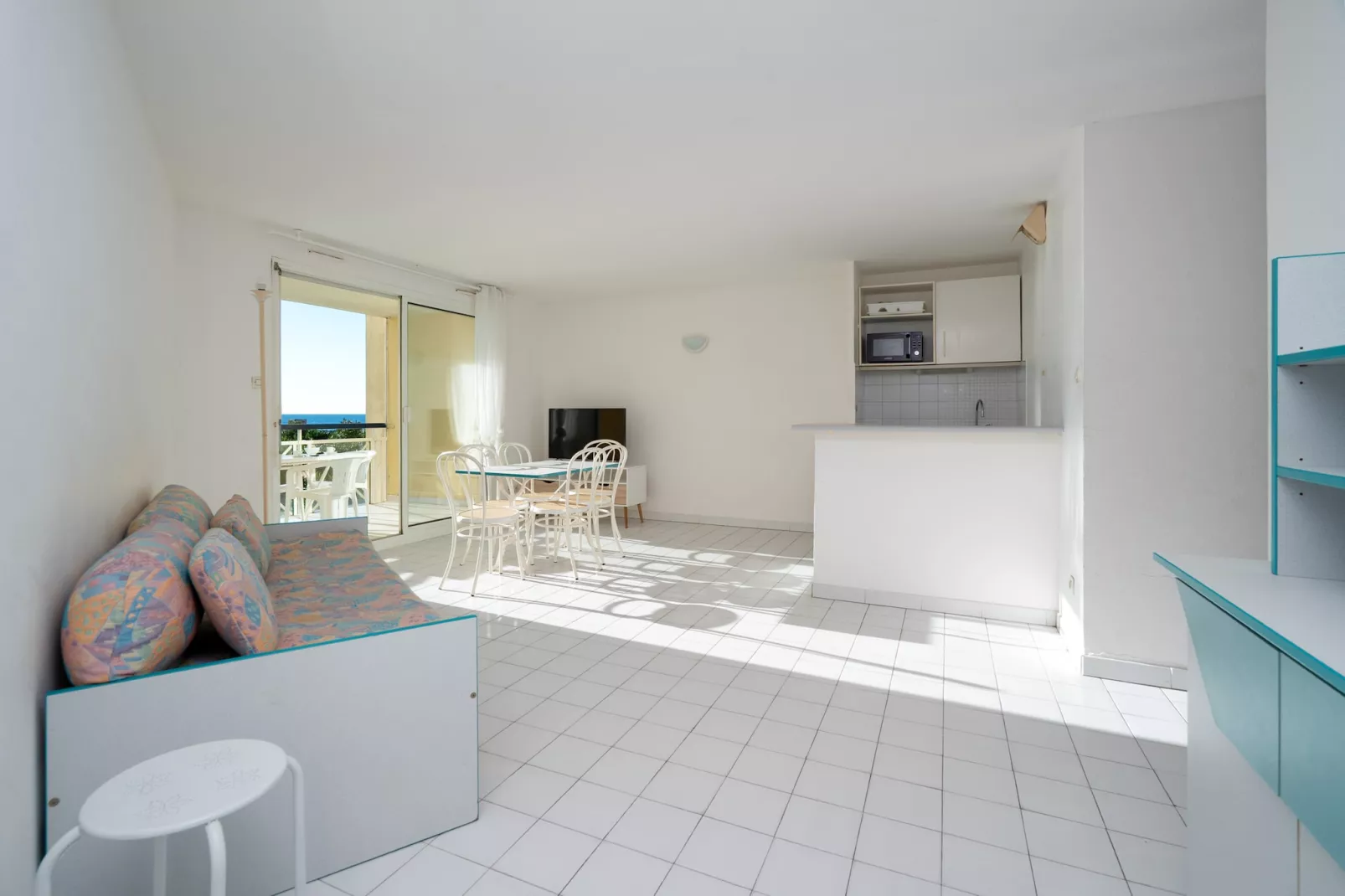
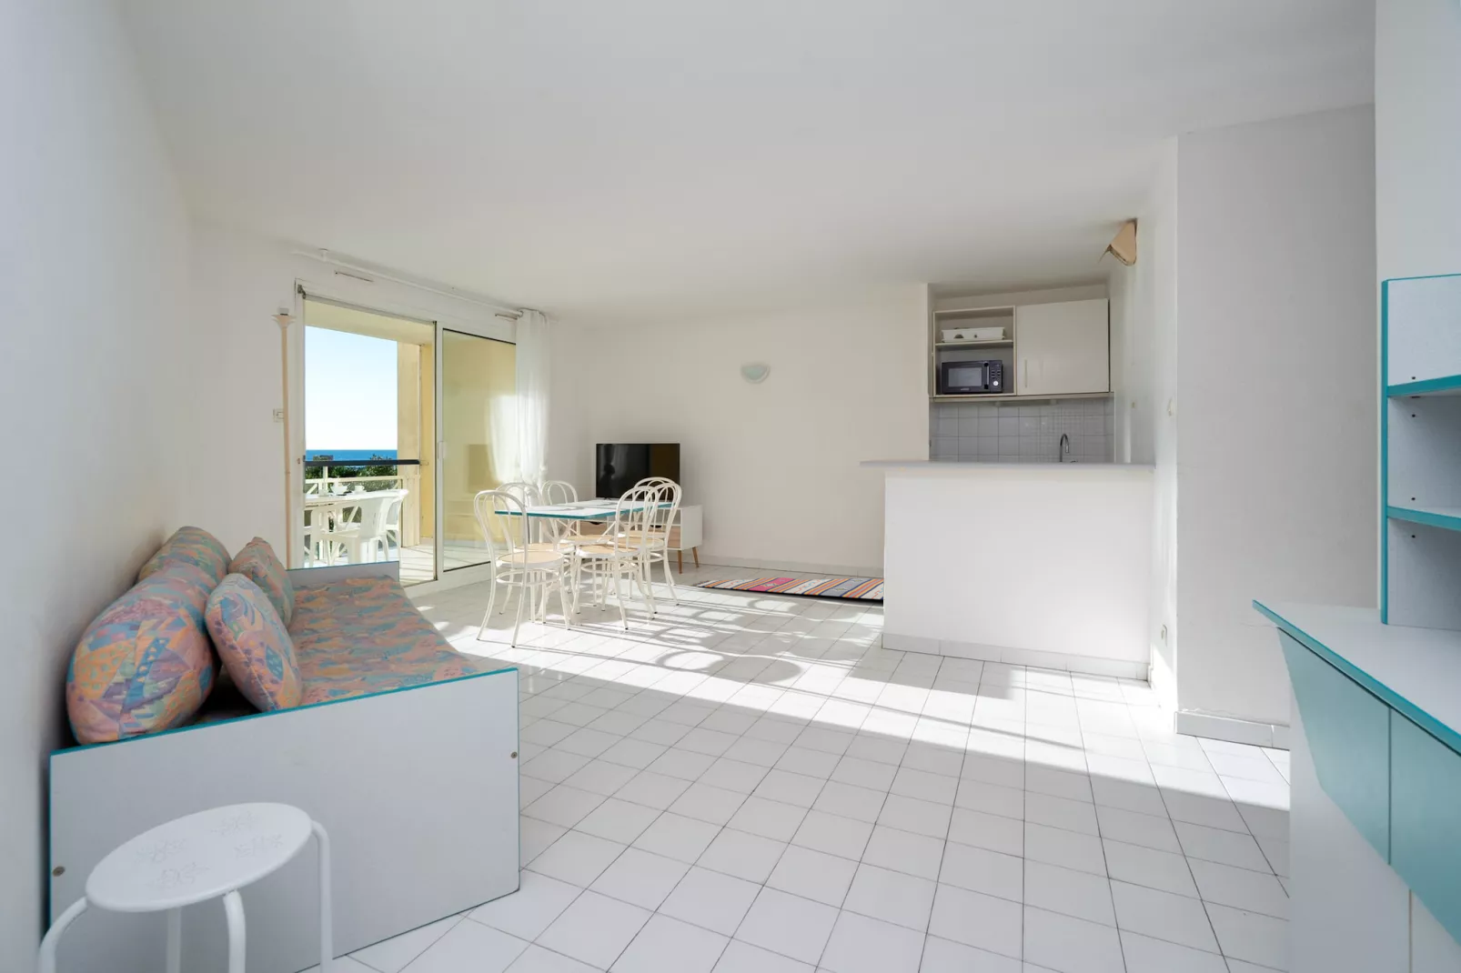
+ rug [688,577,884,601]
